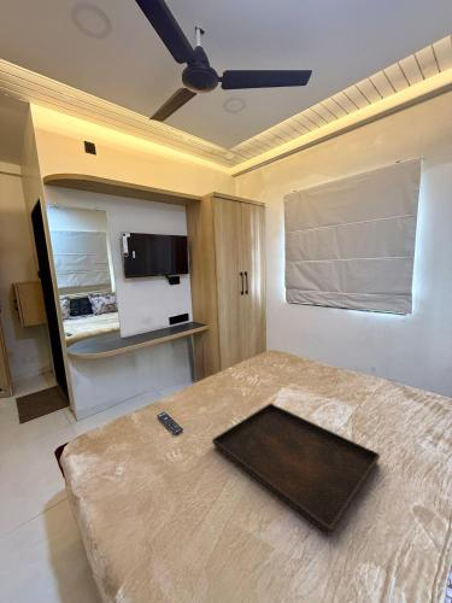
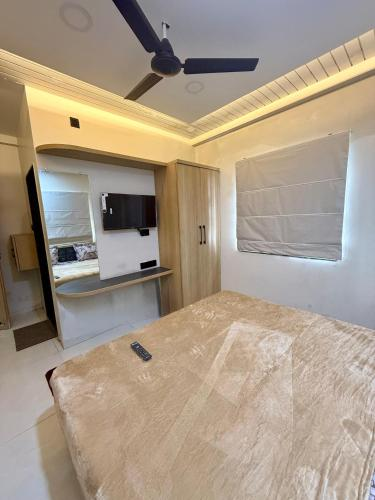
- serving tray [211,402,381,537]
